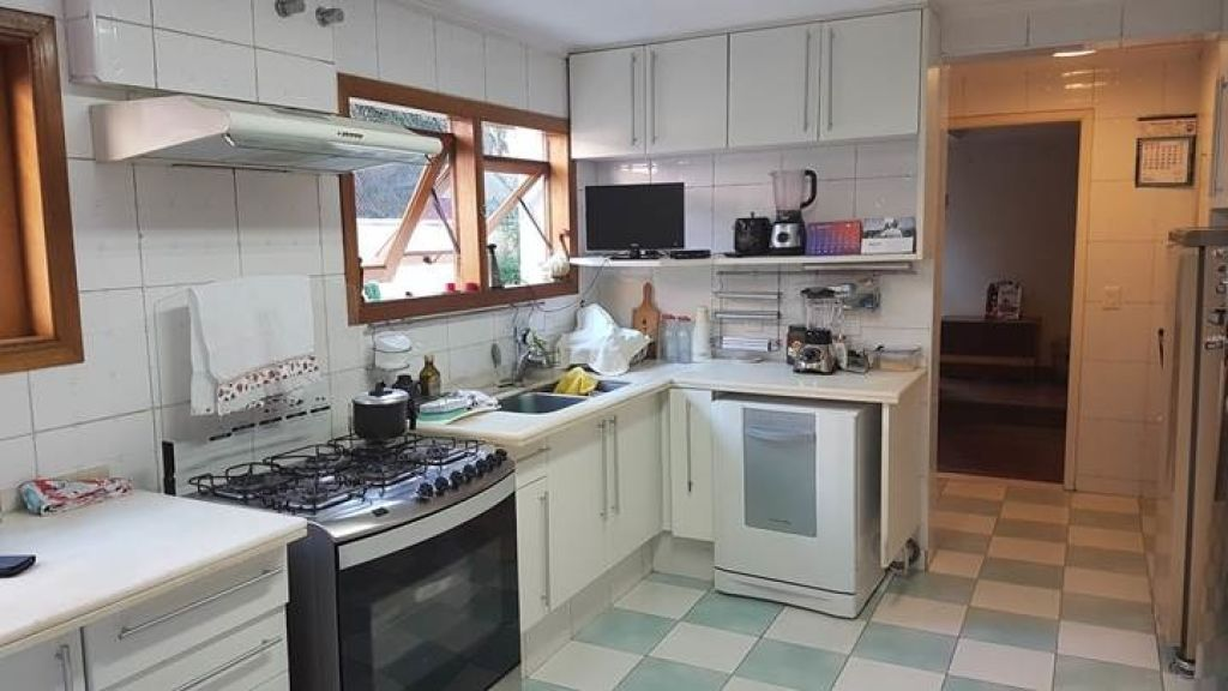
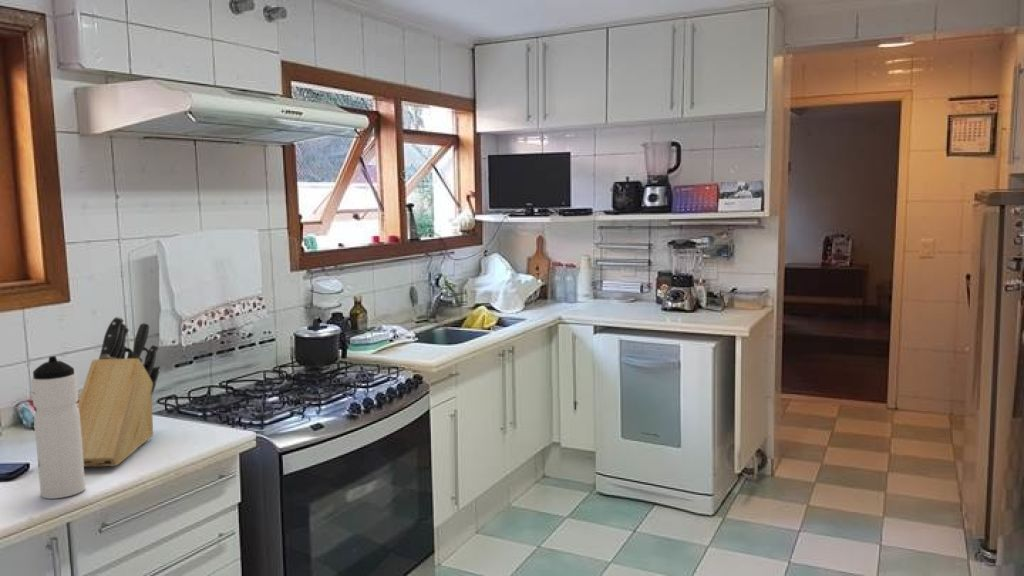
+ water bottle [30,355,86,500]
+ knife block [76,316,161,468]
